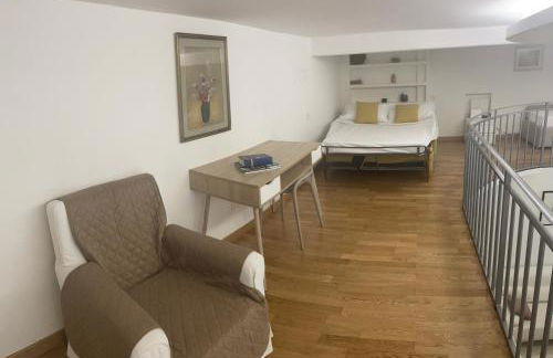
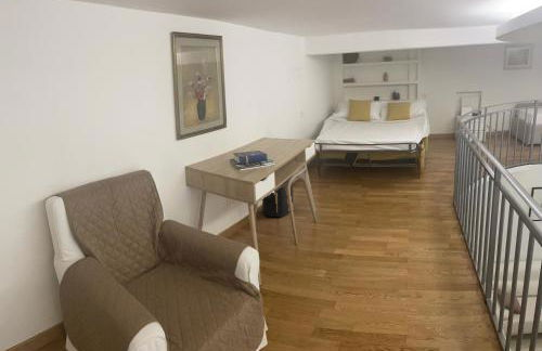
+ backpack [256,183,294,218]
